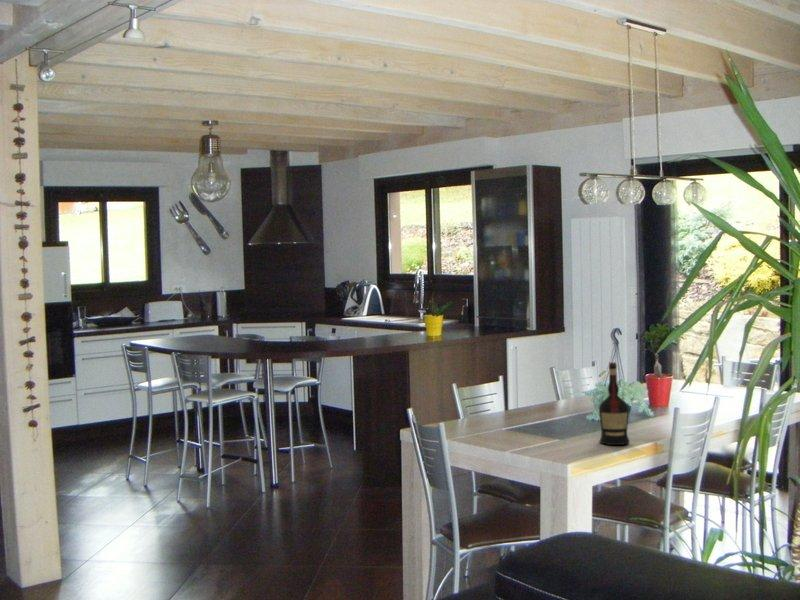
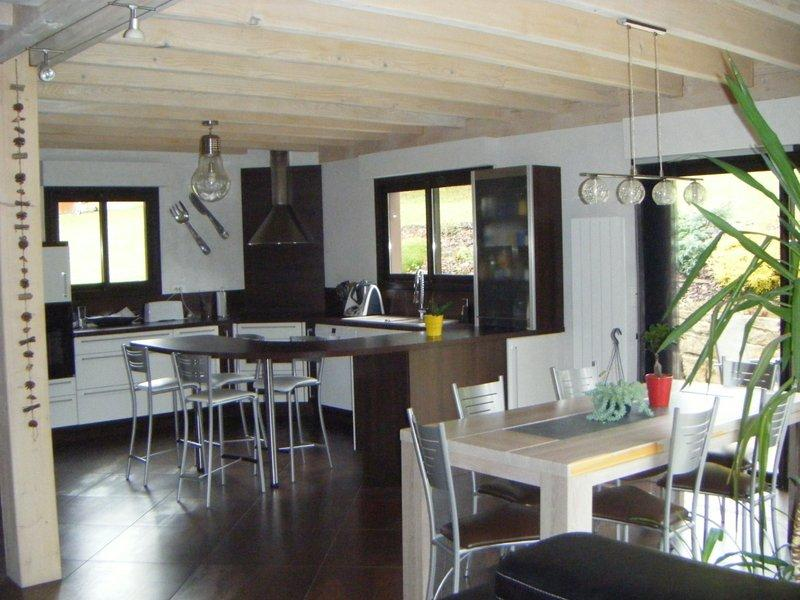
- liquor [598,361,631,446]
